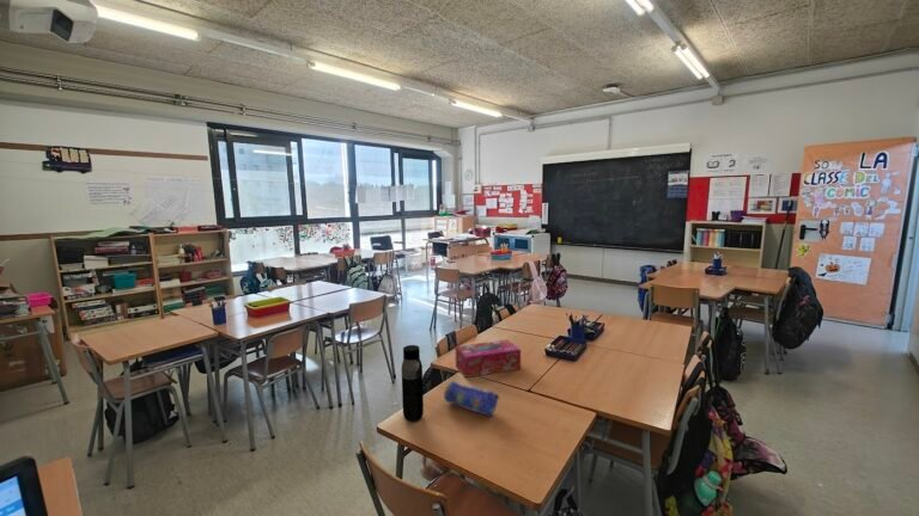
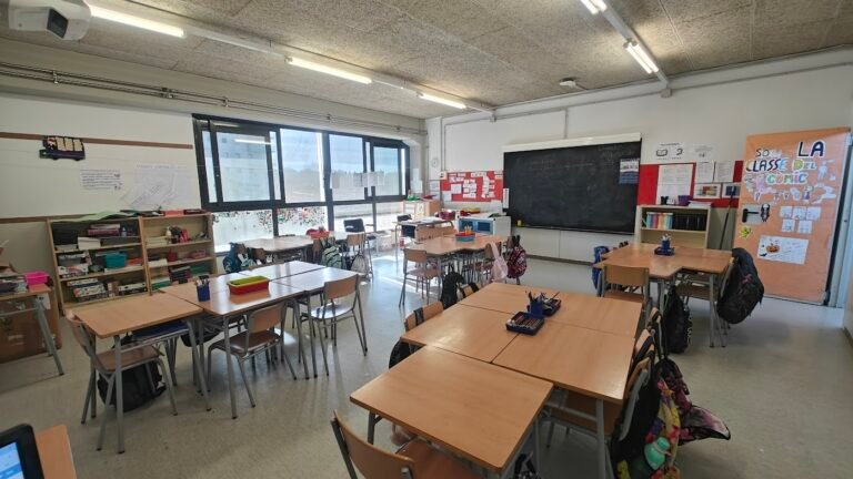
- tissue box [454,338,522,379]
- pencil case [443,381,501,418]
- water bottle [401,344,425,423]
